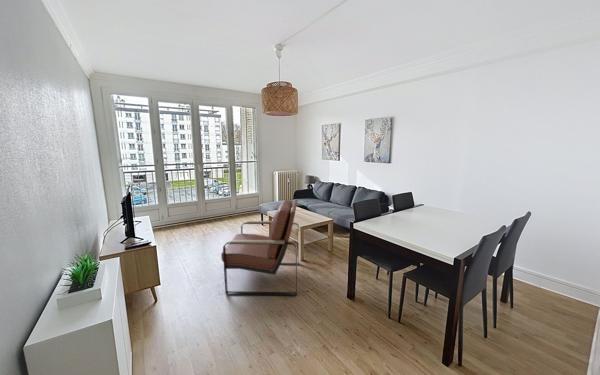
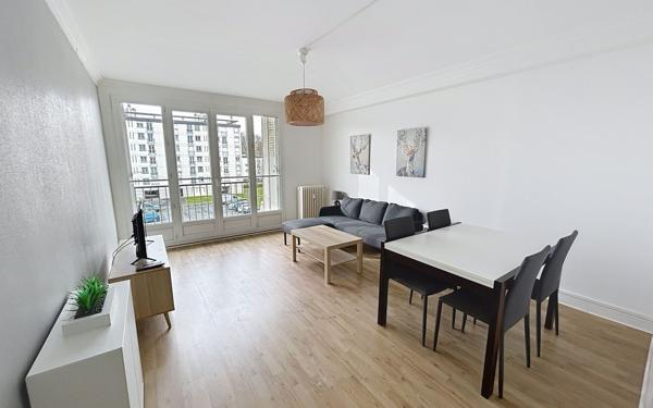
- armchair [220,198,300,297]
